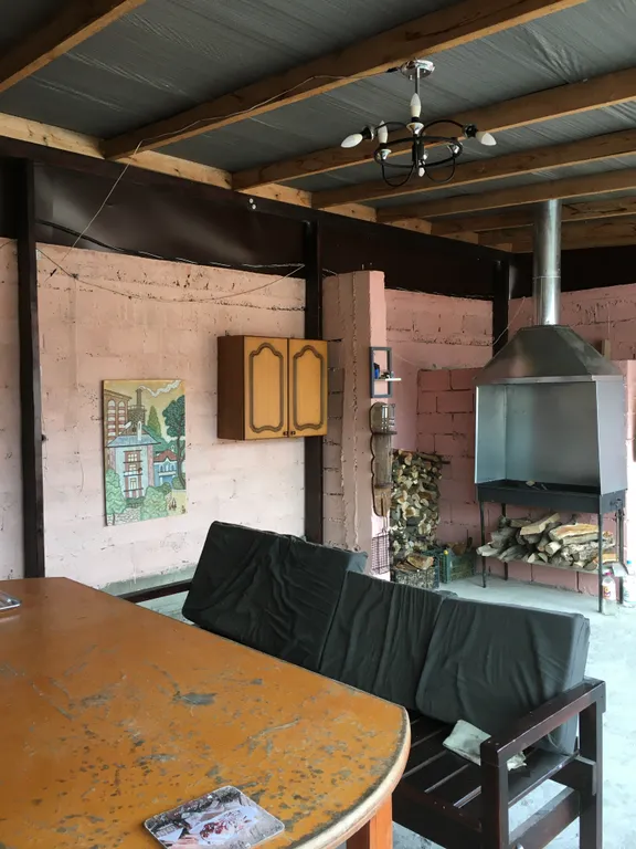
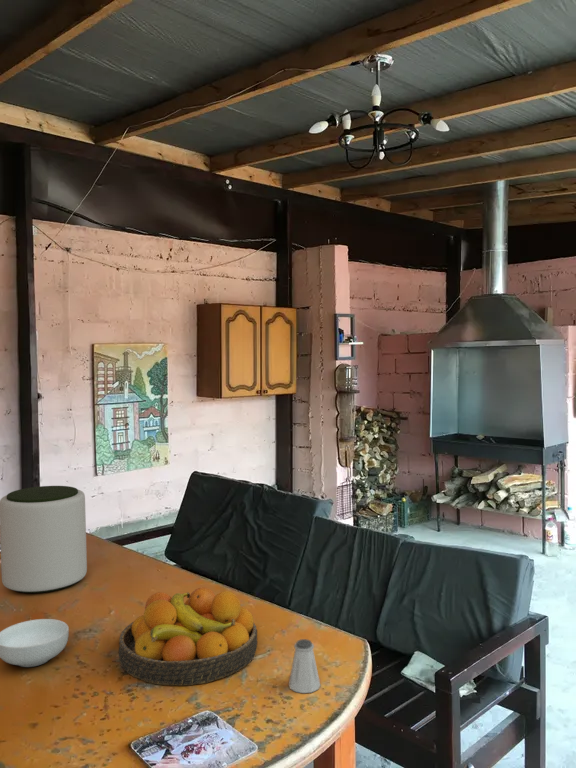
+ fruit bowl [118,587,258,687]
+ cereal bowl [0,618,70,668]
+ saltshaker [288,638,321,694]
+ plant pot [0,485,88,594]
